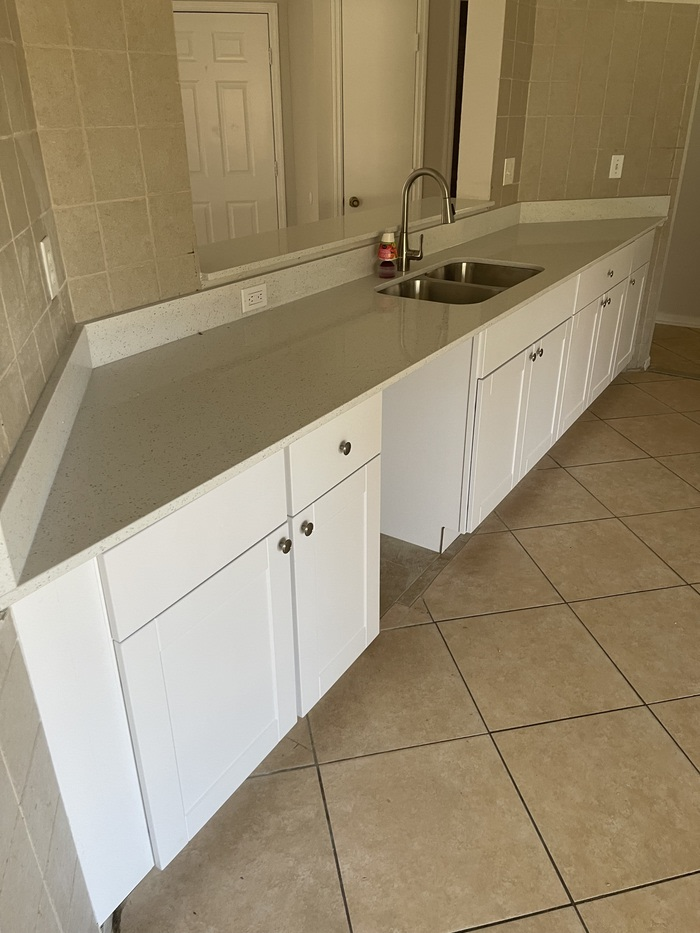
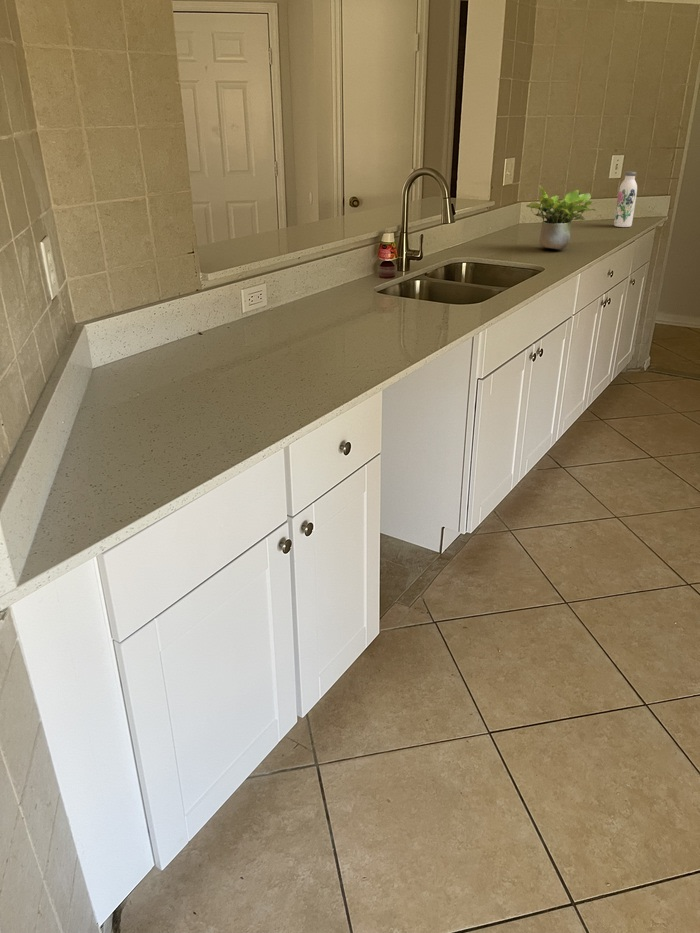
+ water bottle [613,170,638,228]
+ potted plant [525,184,597,251]
